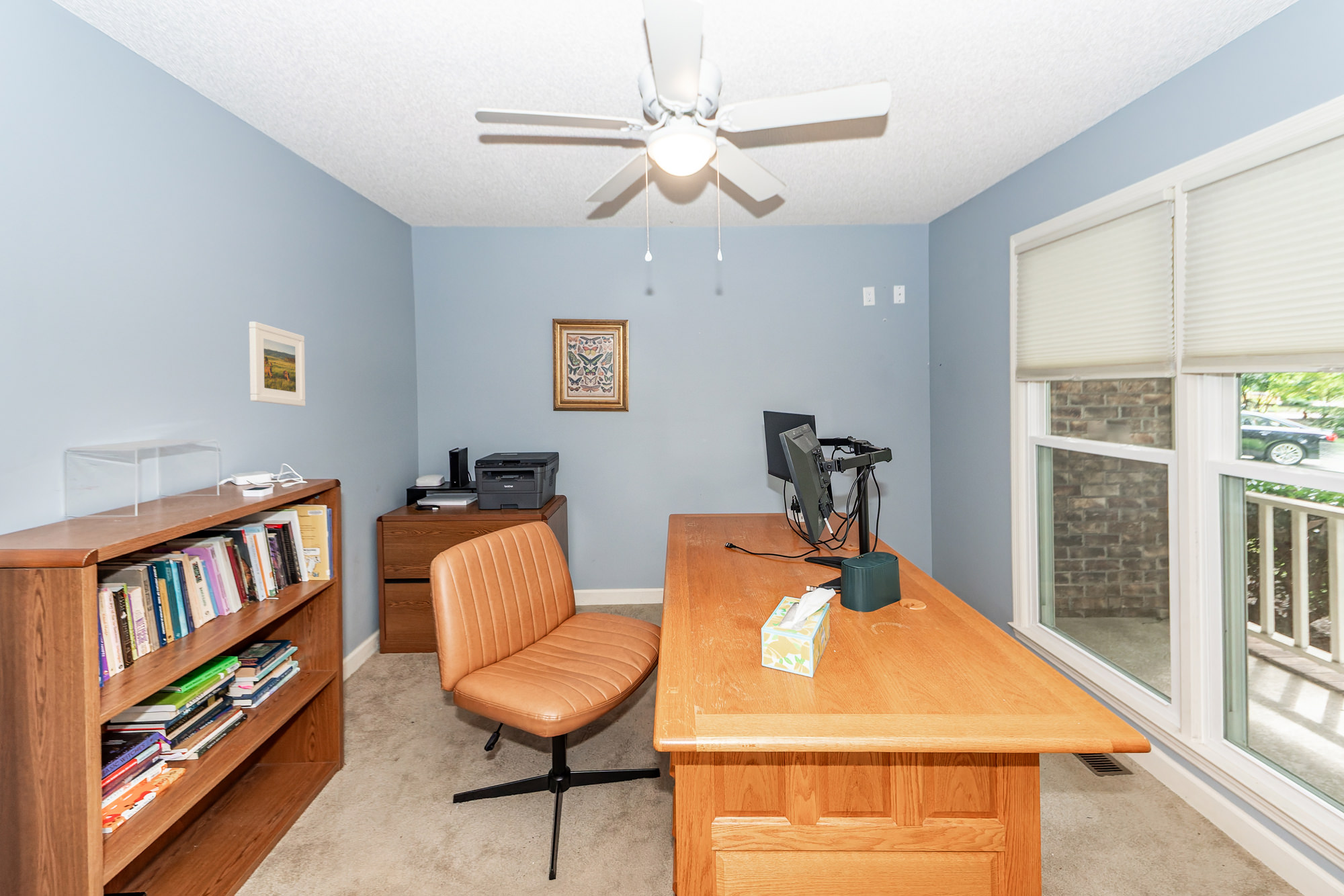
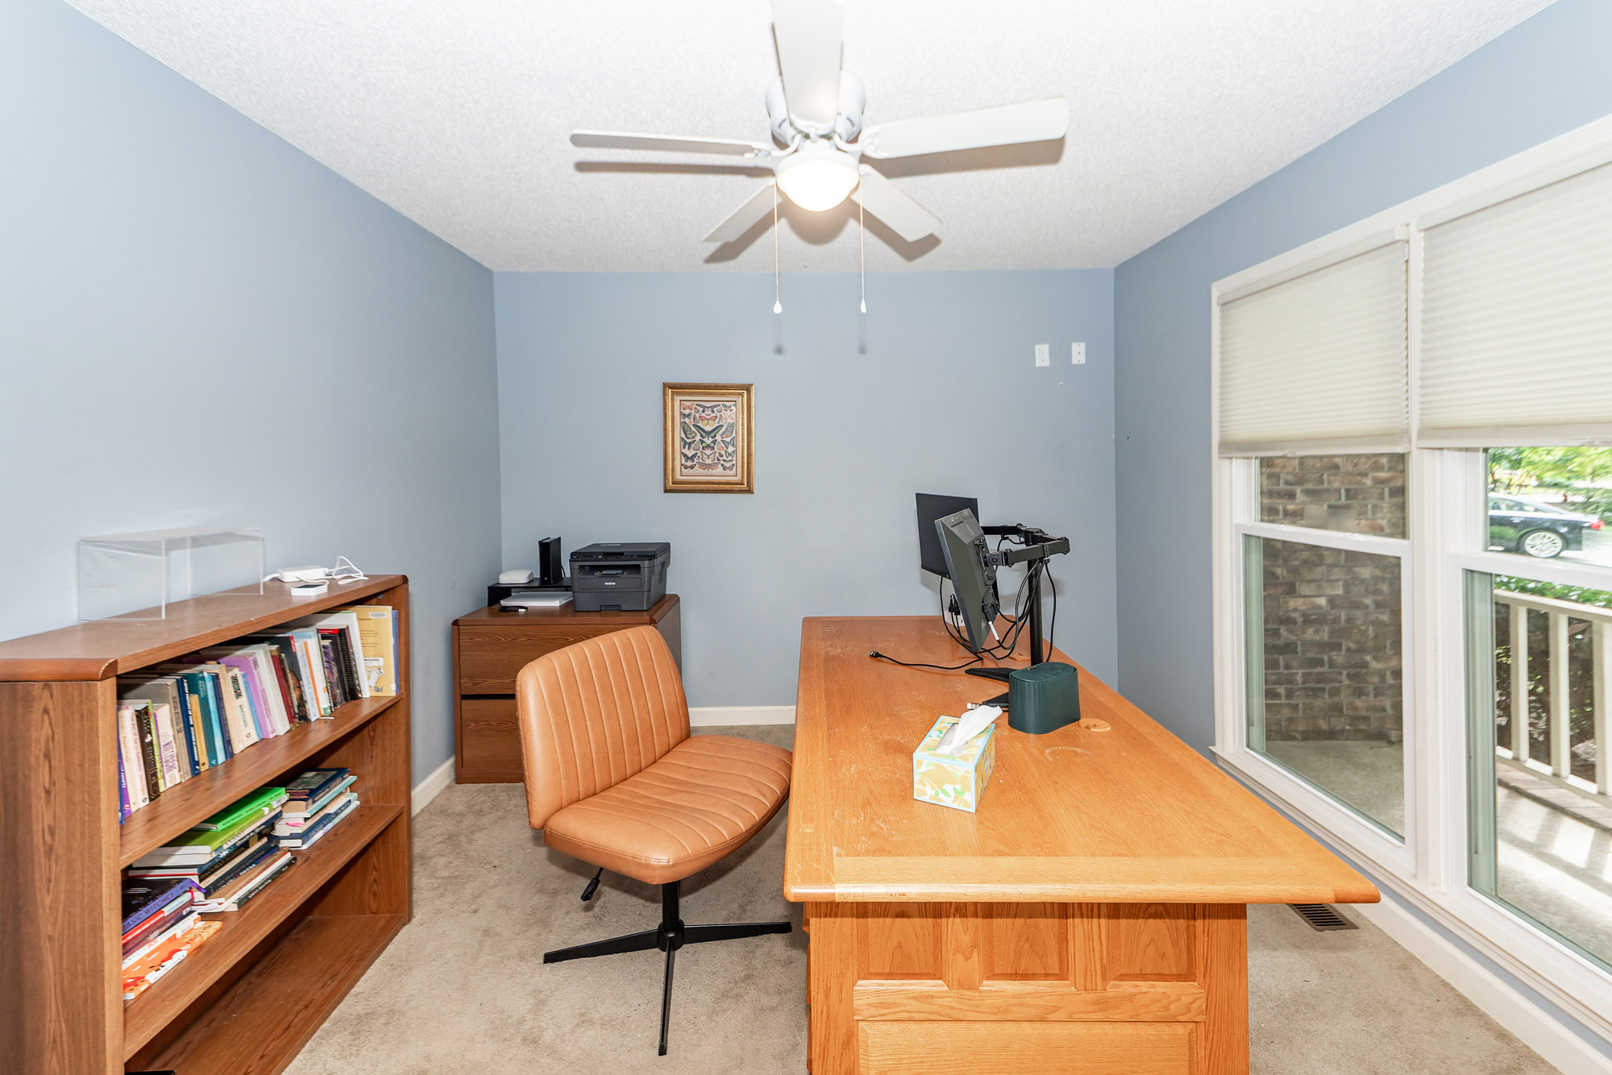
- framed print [248,321,306,407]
